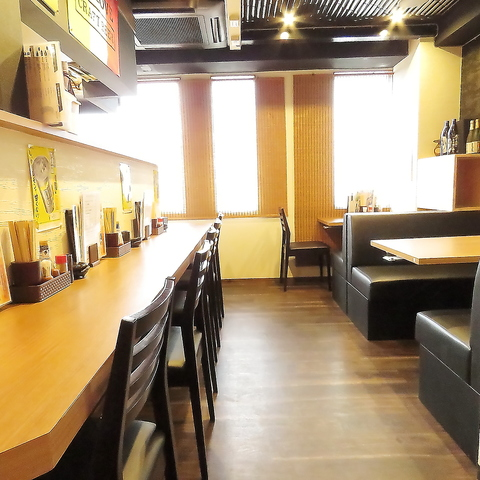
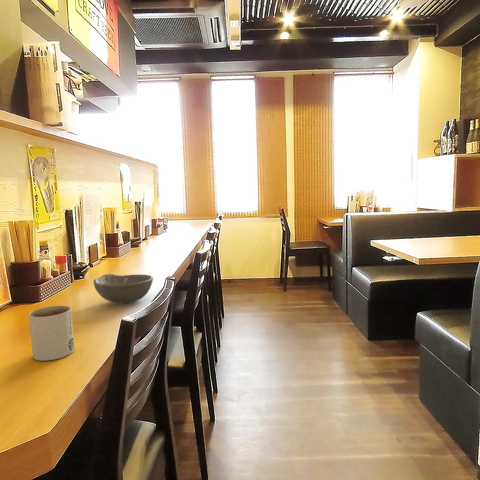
+ mug [28,304,75,362]
+ bowl [93,273,154,304]
